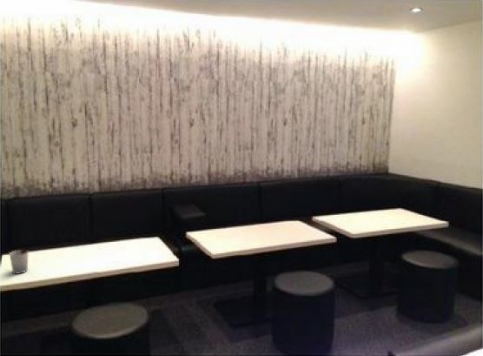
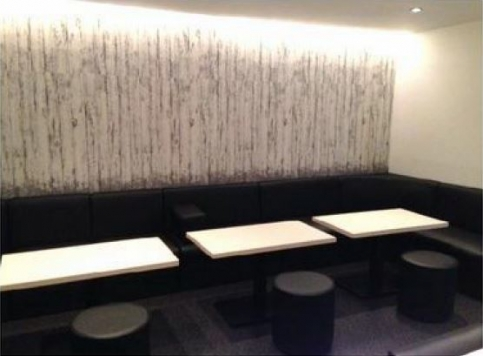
- cup [8,249,30,275]
